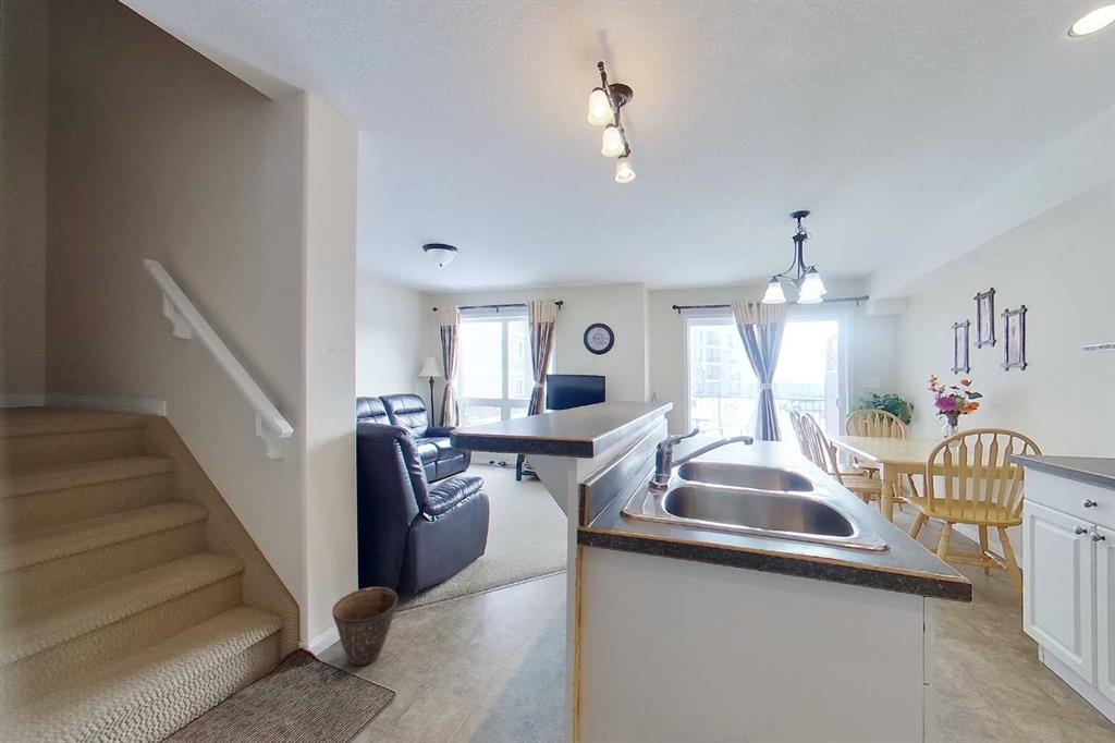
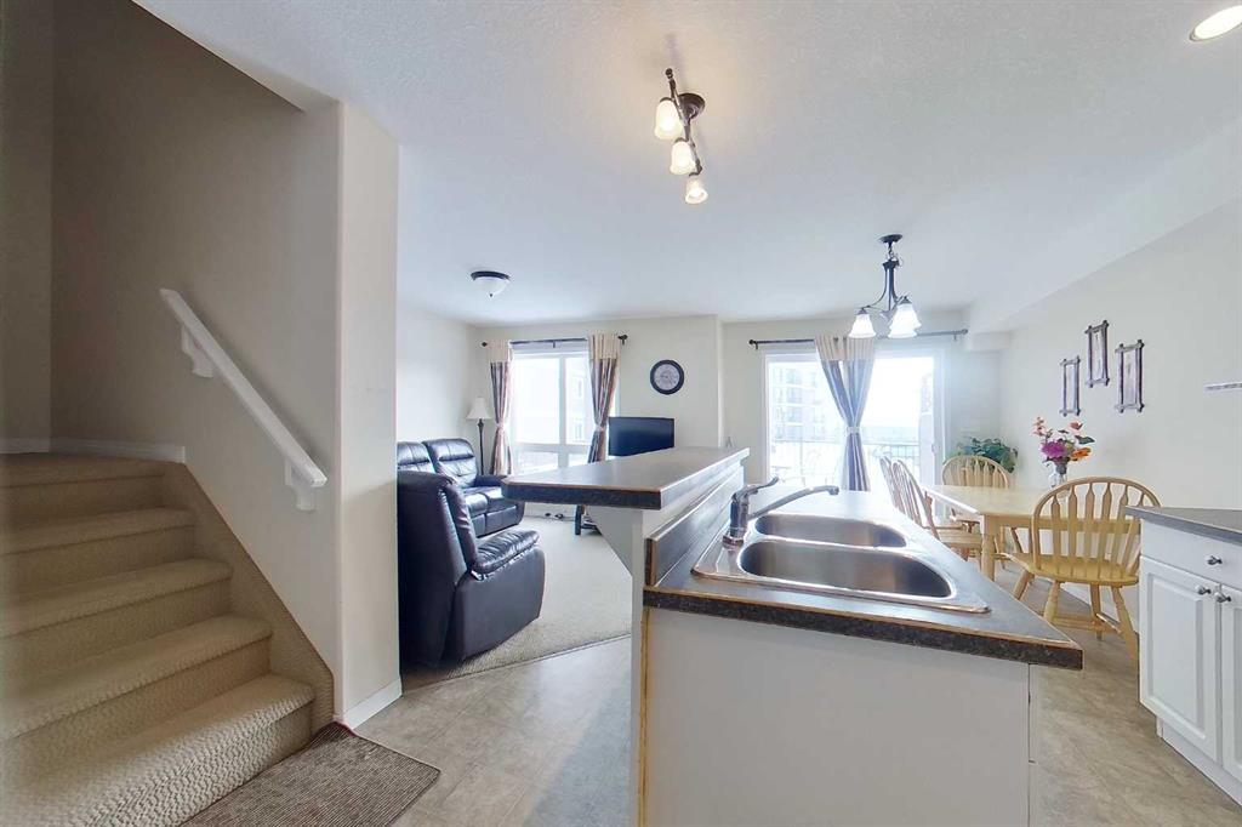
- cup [331,586,399,667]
